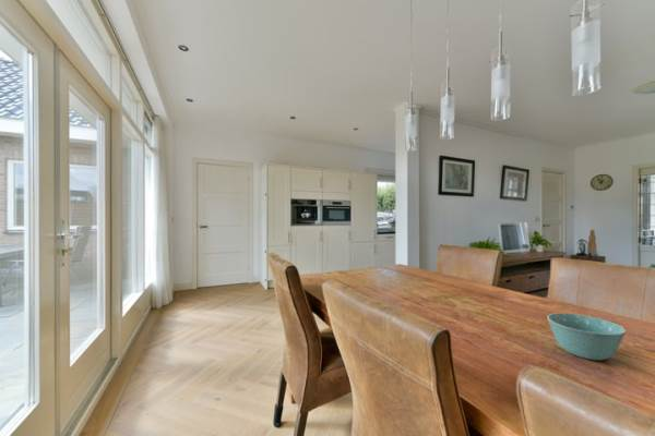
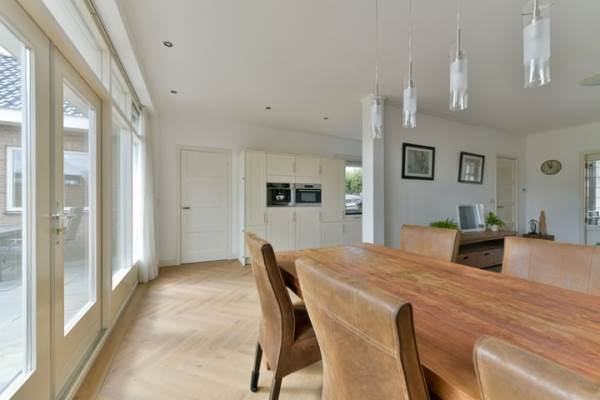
- bowl [546,312,627,361]
